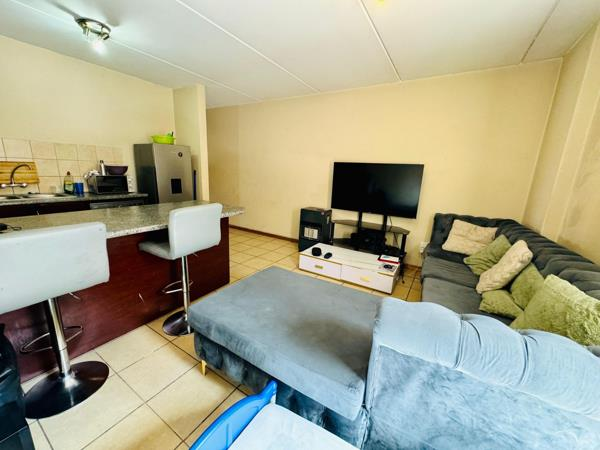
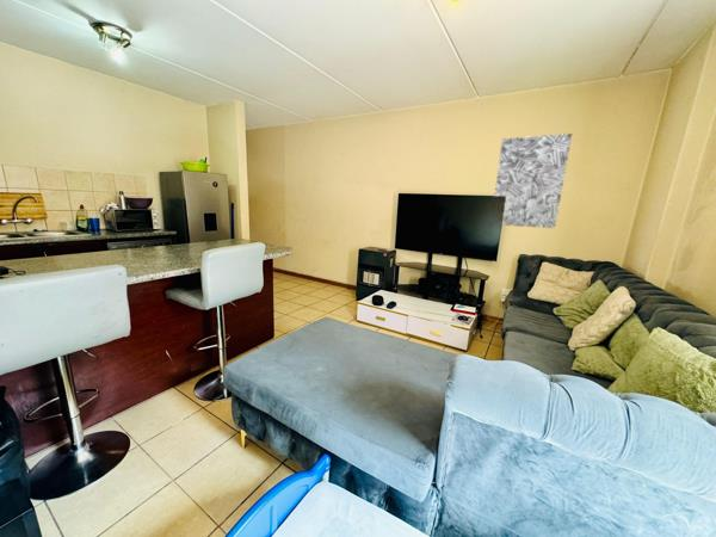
+ wall art [493,132,573,229]
